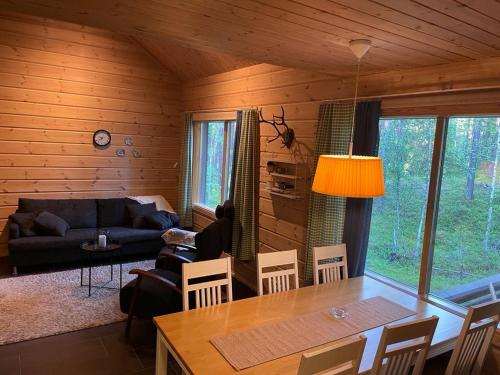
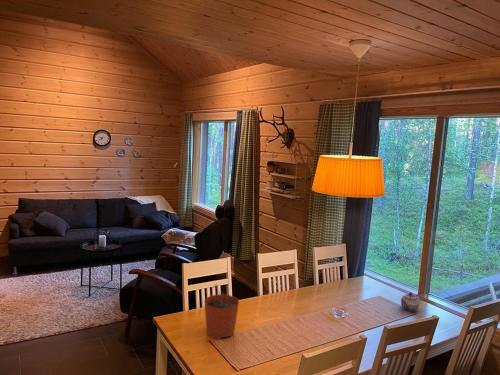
+ teapot [400,291,421,312]
+ plant pot [203,283,240,340]
